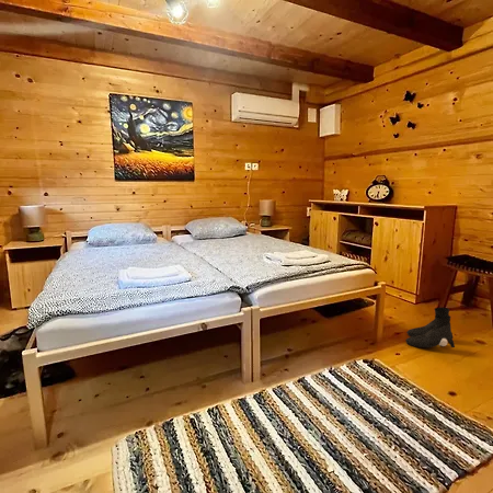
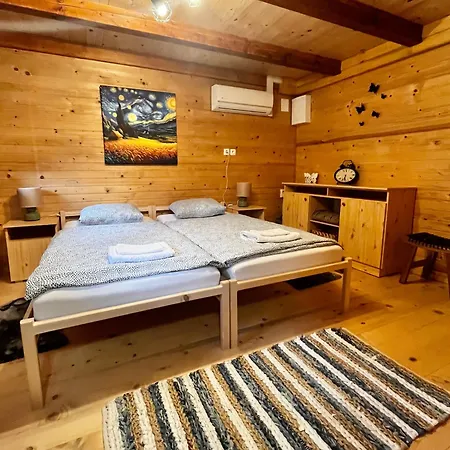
- boots [404,307,456,348]
